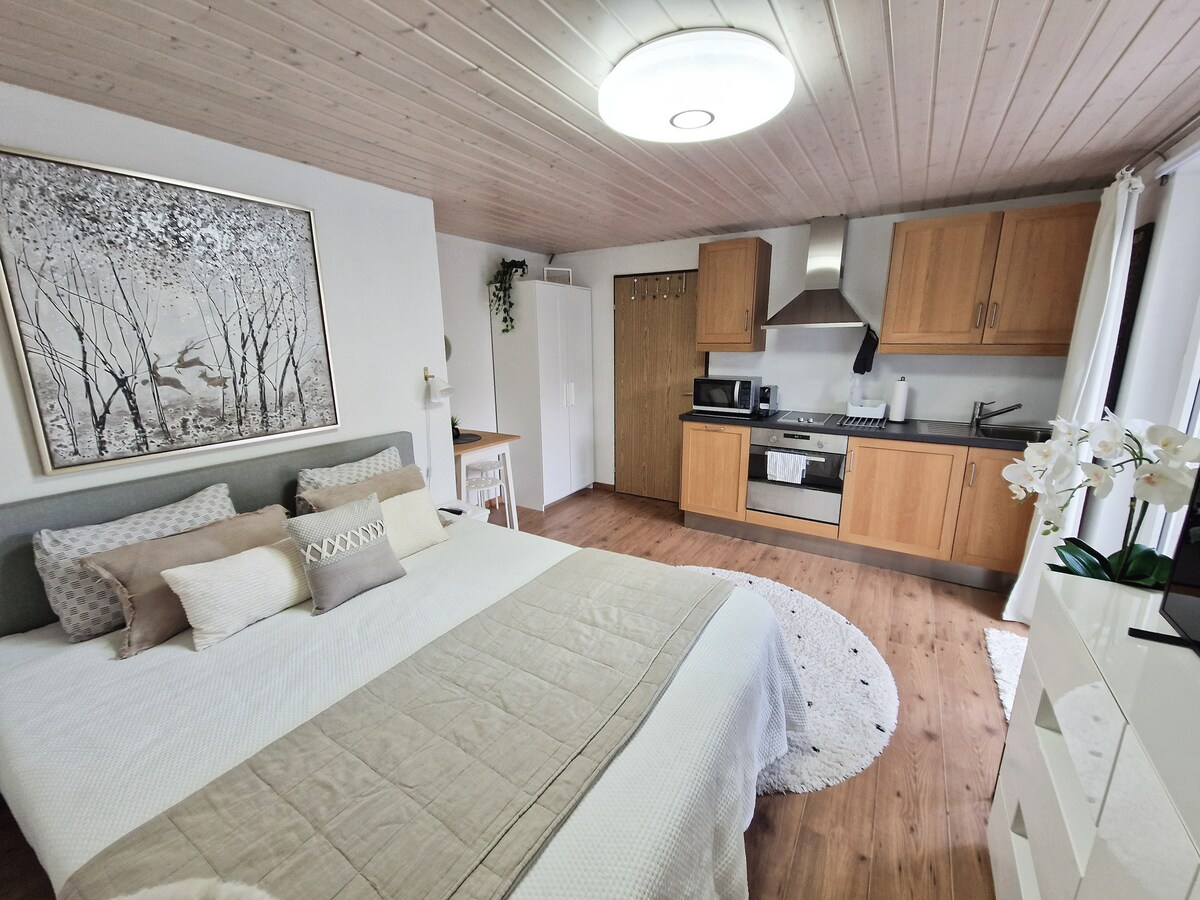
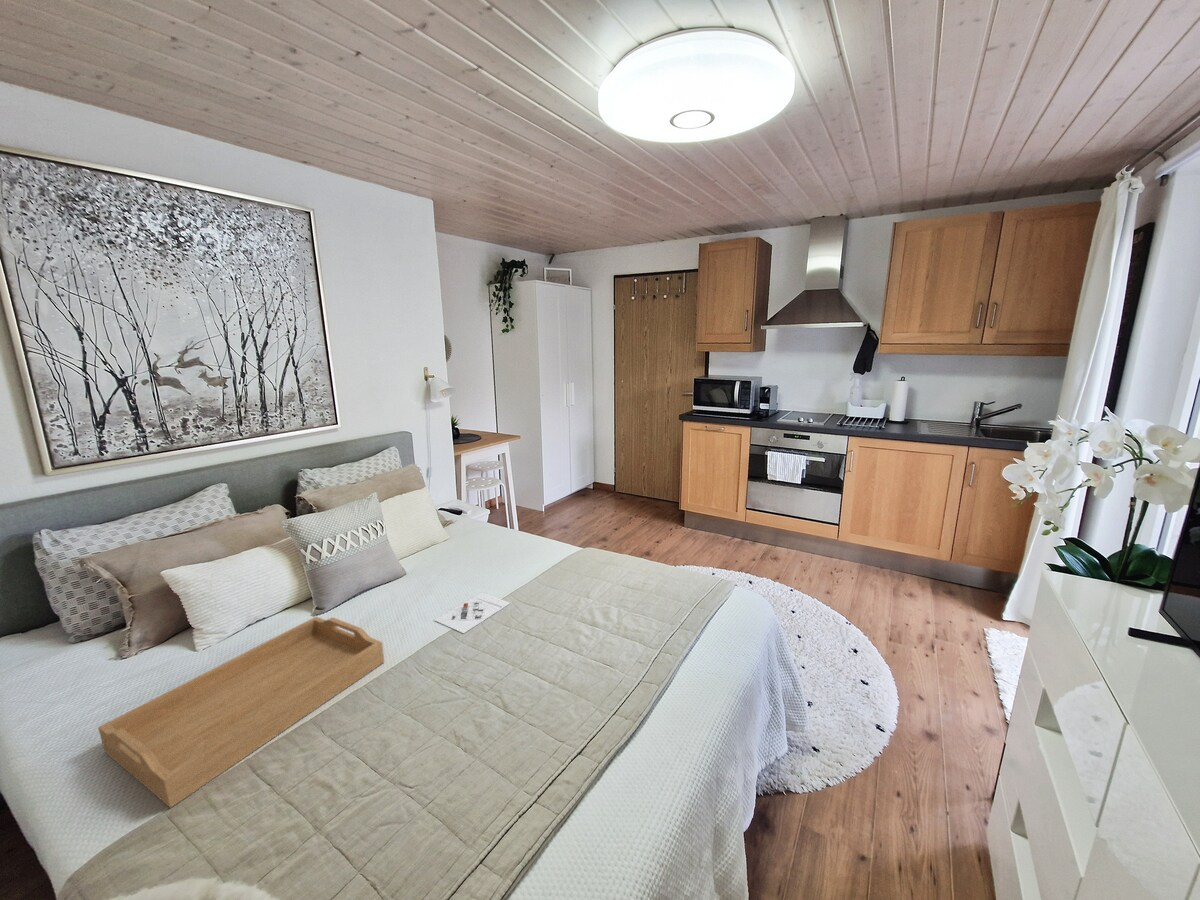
+ architectural model [434,592,511,634]
+ serving tray [97,616,385,809]
